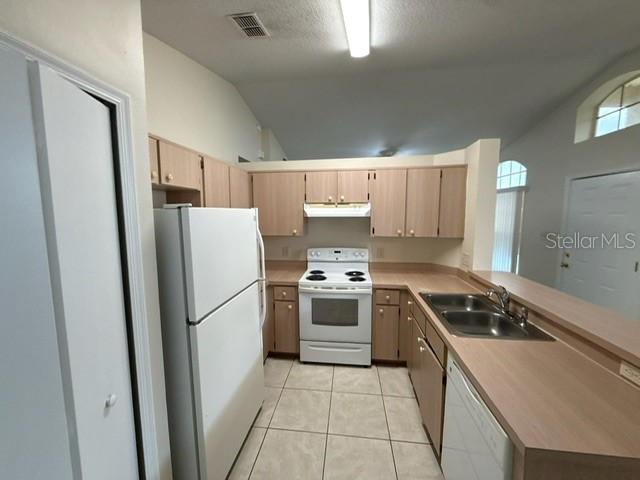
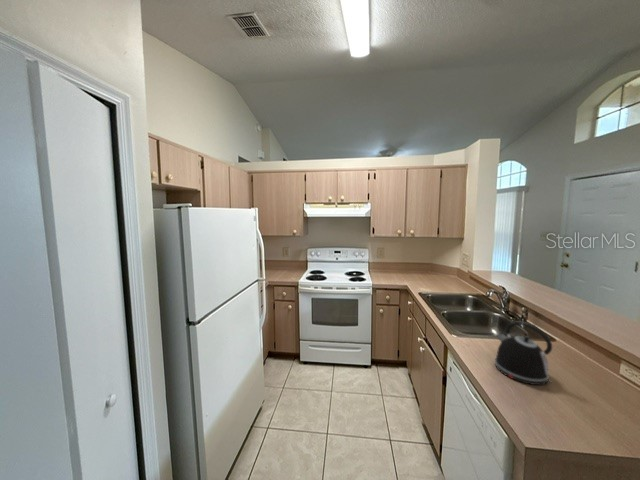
+ kettle [494,321,553,386]
